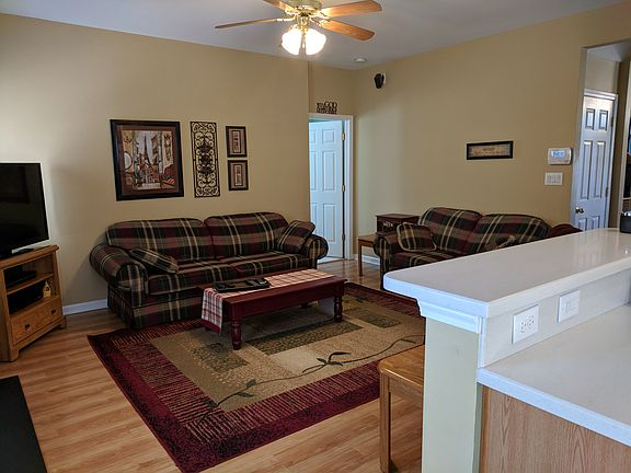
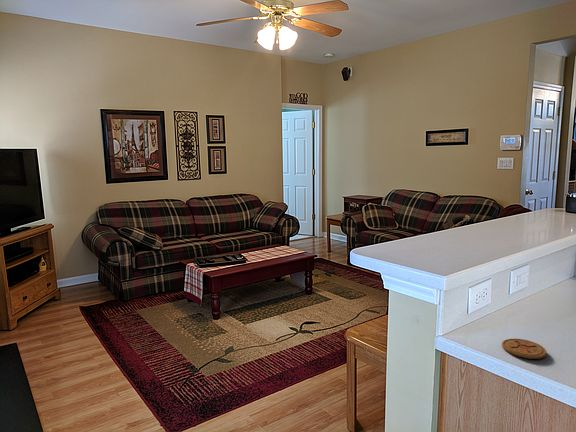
+ coaster [501,338,547,360]
